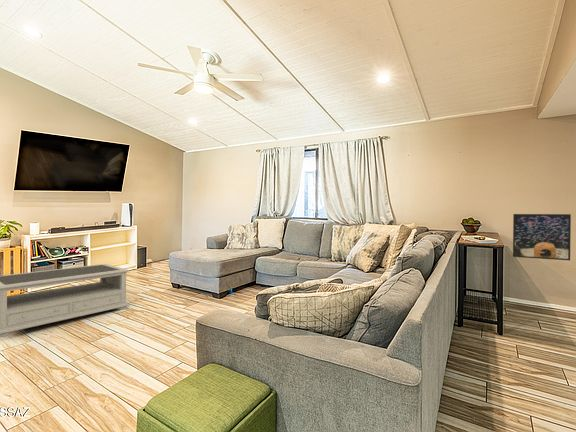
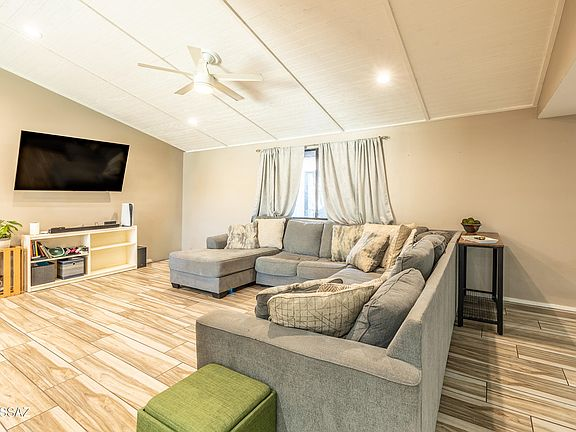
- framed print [512,213,572,262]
- coffee table [0,263,131,338]
